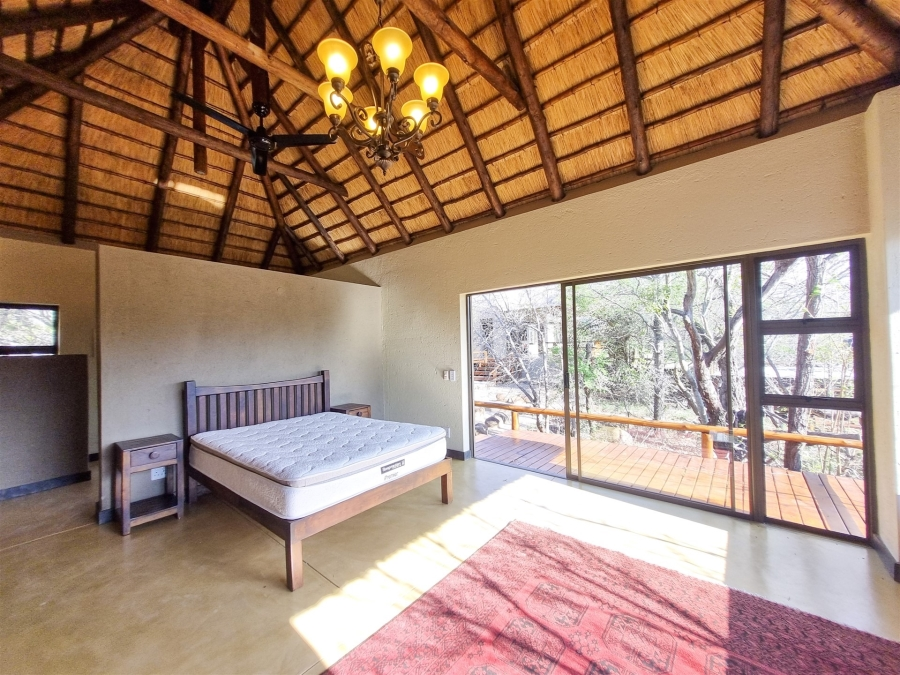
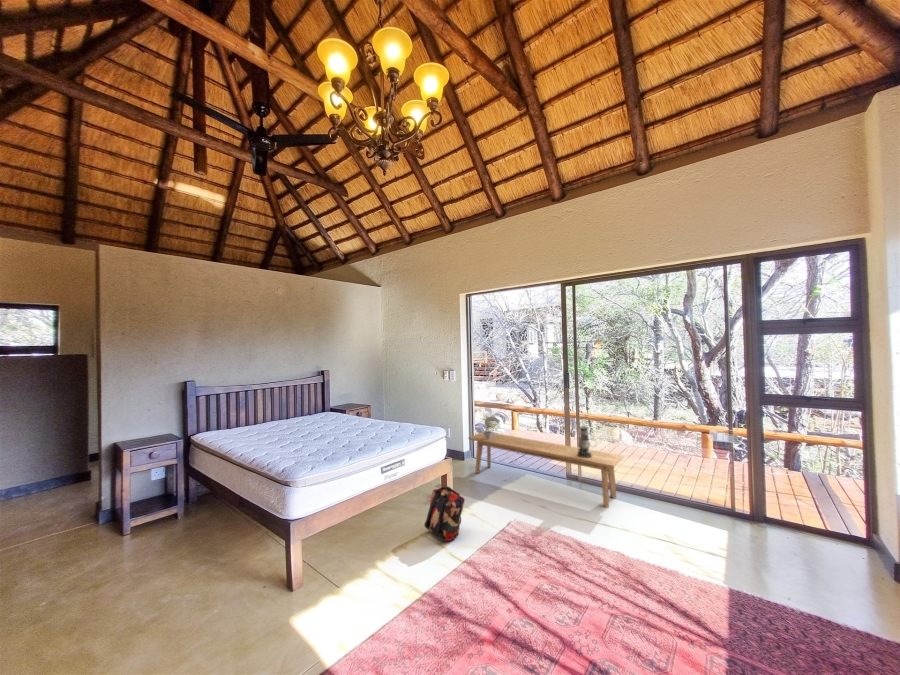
+ bench [467,430,625,509]
+ potted plant [479,411,502,439]
+ backpack [423,485,466,542]
+ lantern [577,425,598,458]
